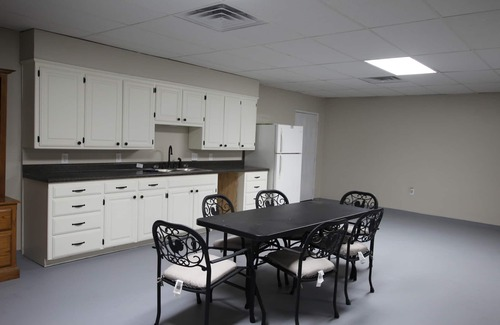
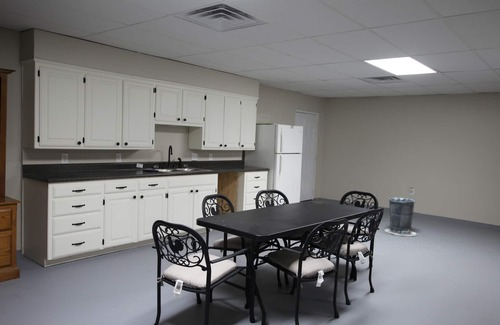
+ trash can [384,197,418,237]
